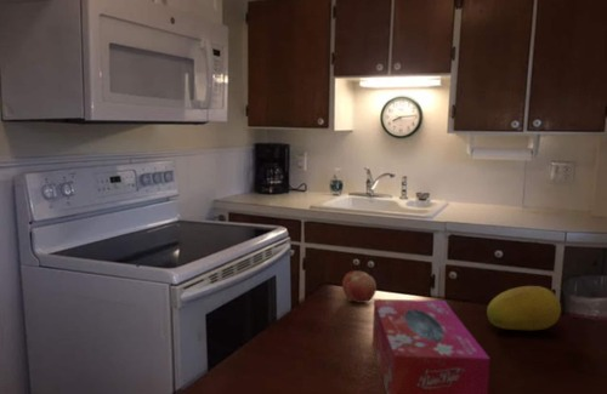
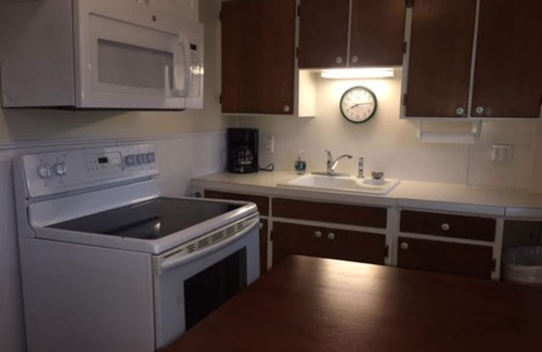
- tissue box [371,298,490,394]
- fruit [486,285,562,332]
- fruit [341,270,378,304]
